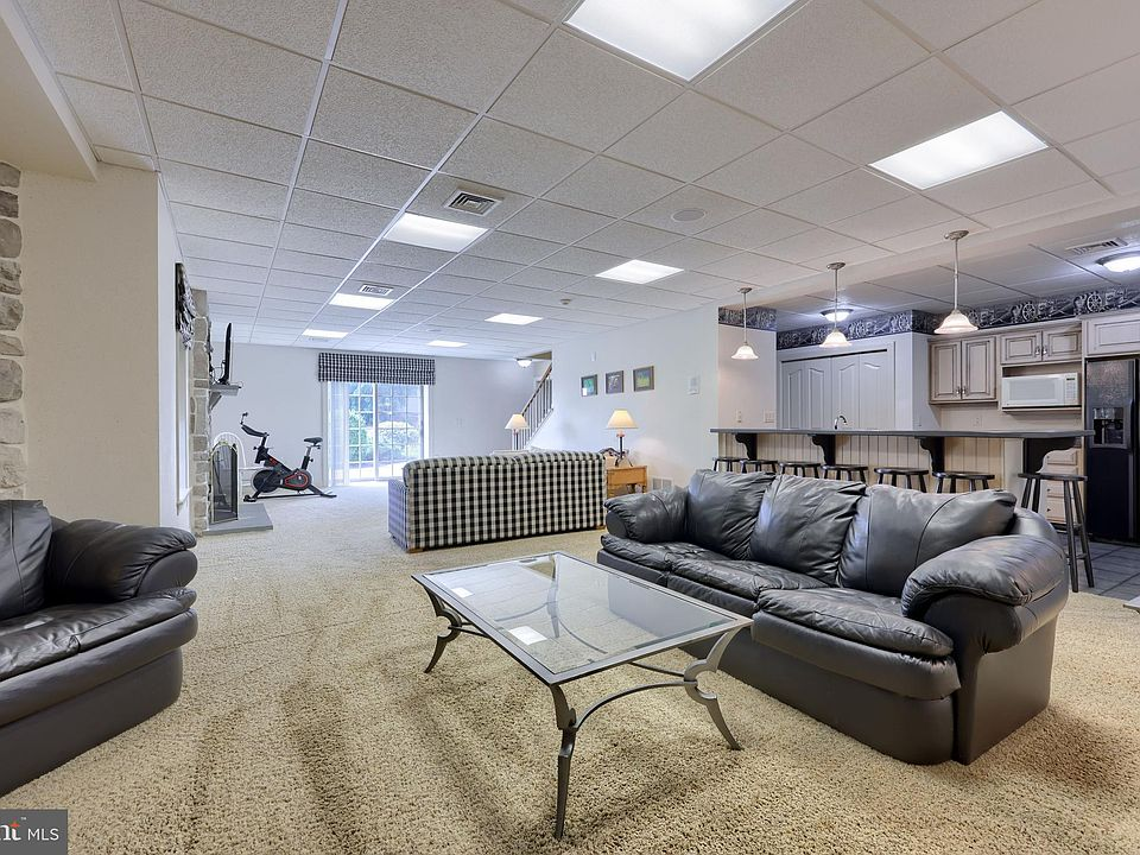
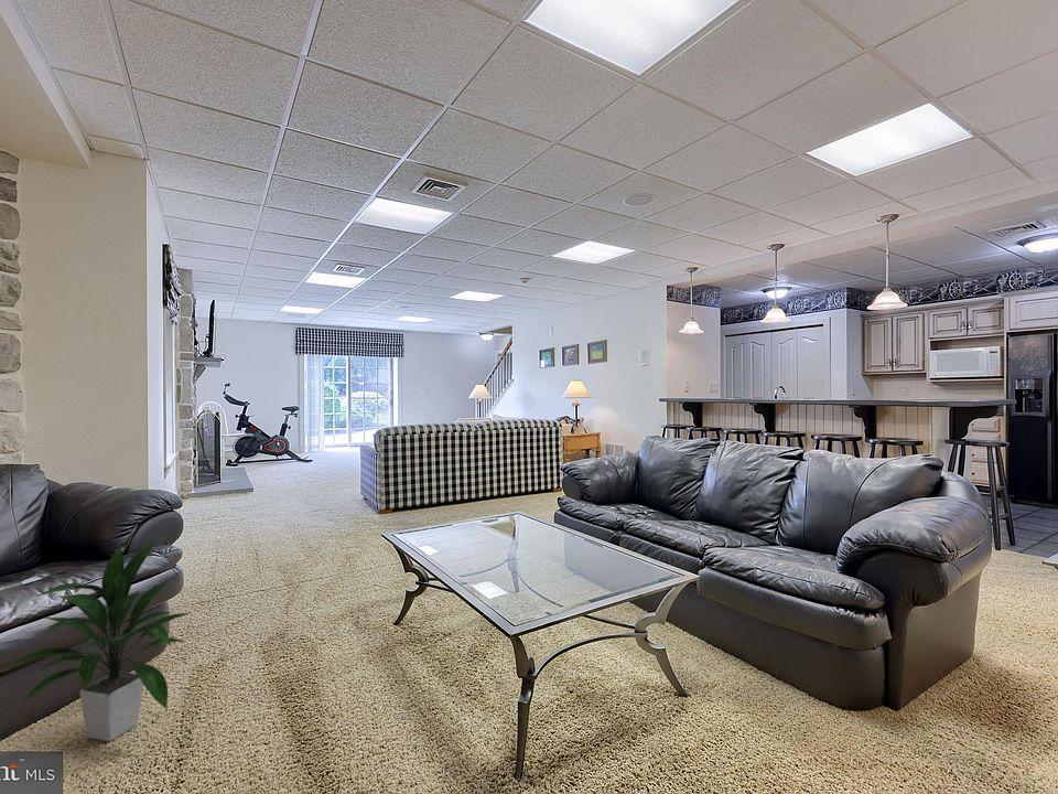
+ indoor plant [0,537,193,742]
